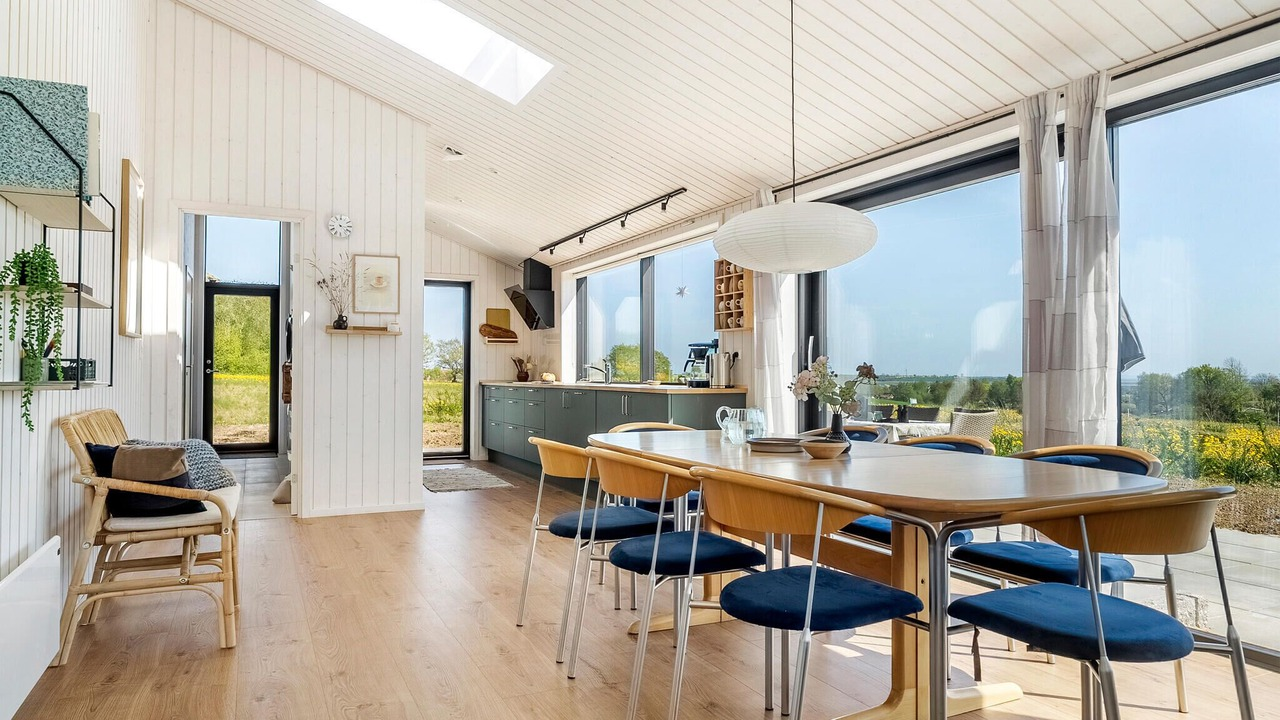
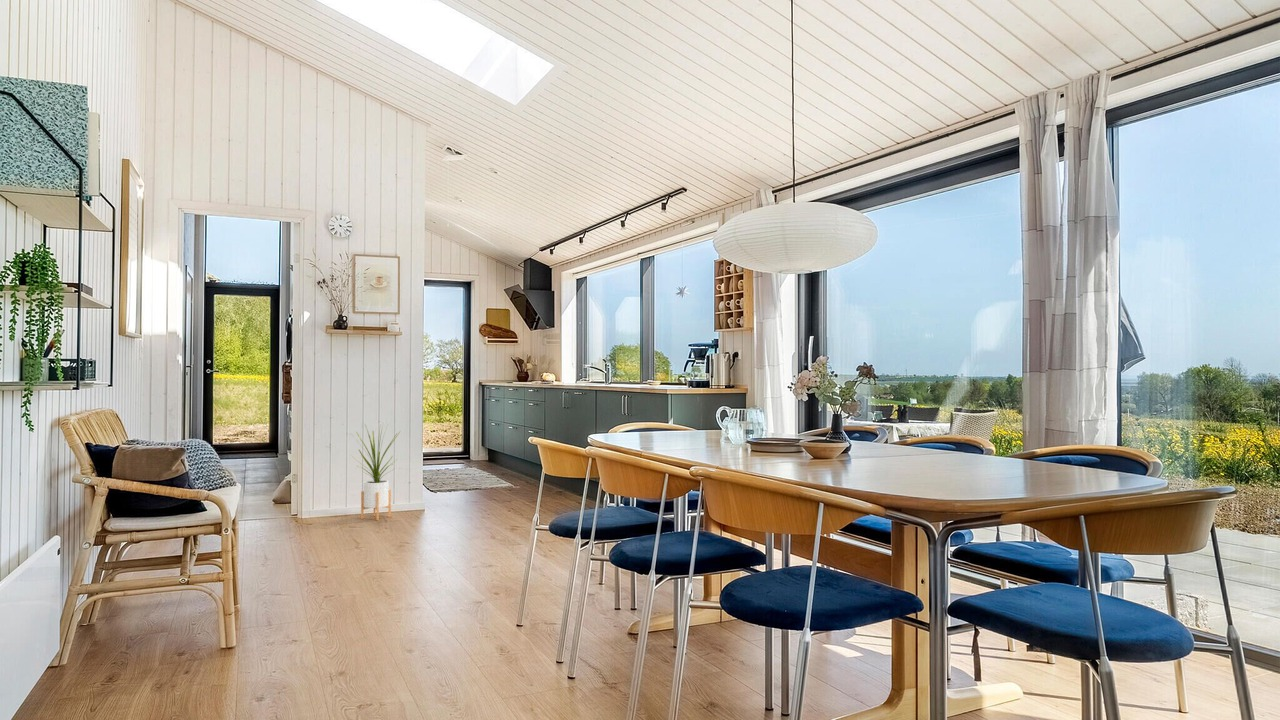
+ house plant [350,422,403,521]
